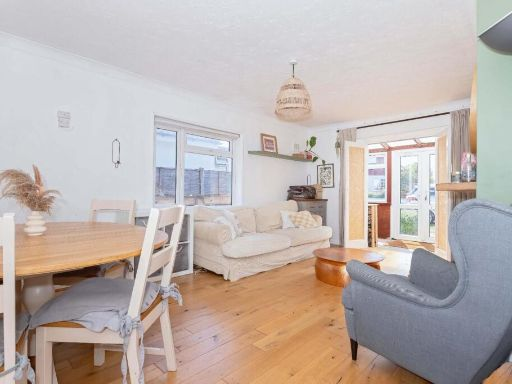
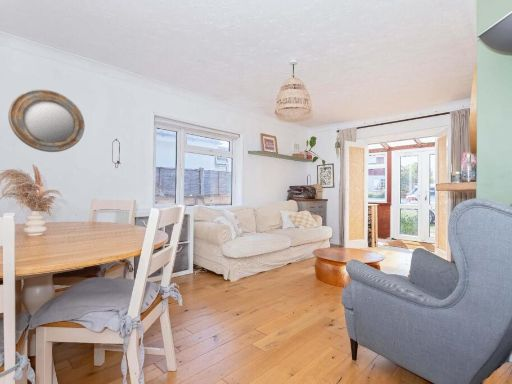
+ home mirror [7,89,85,153]
